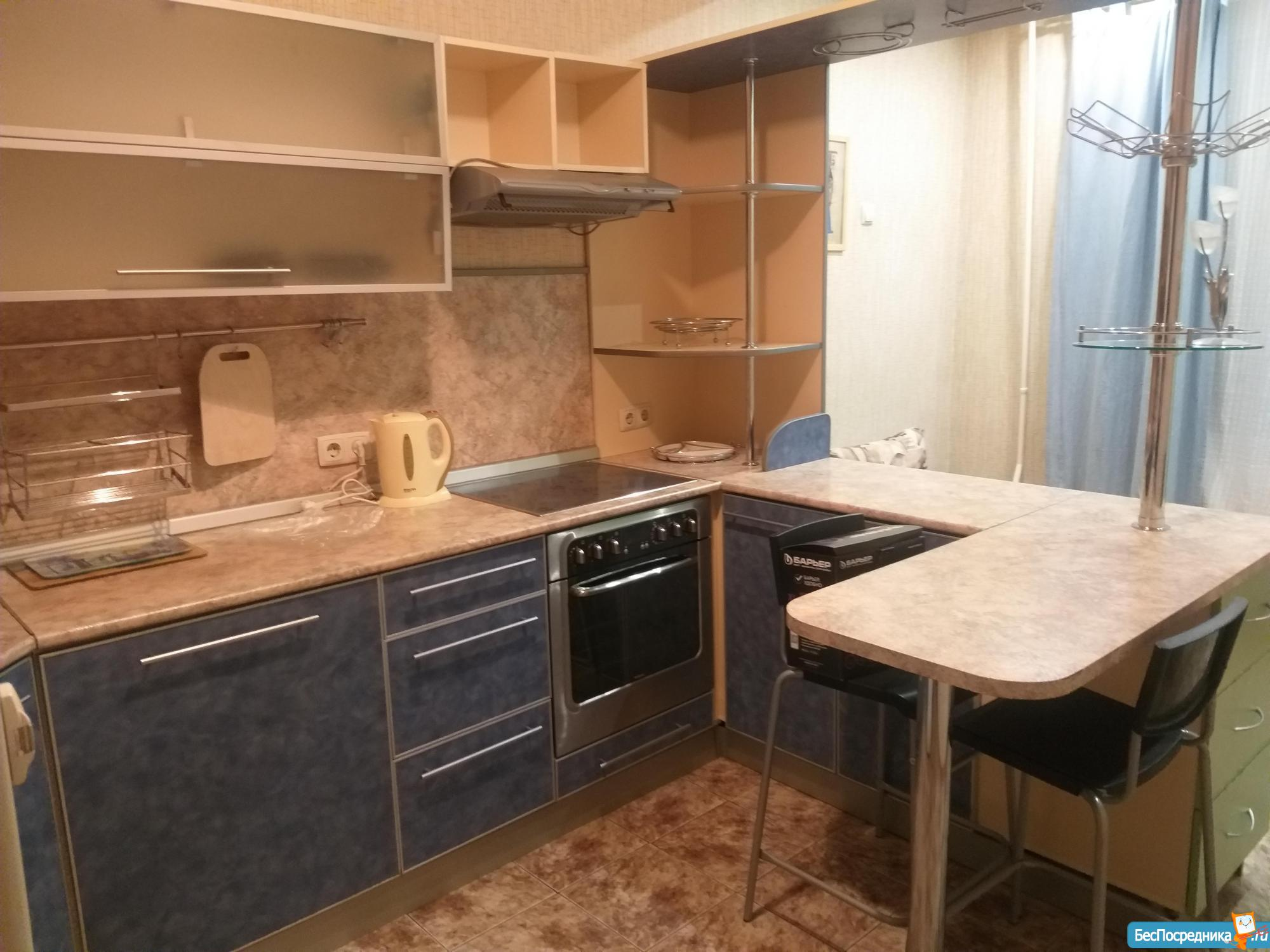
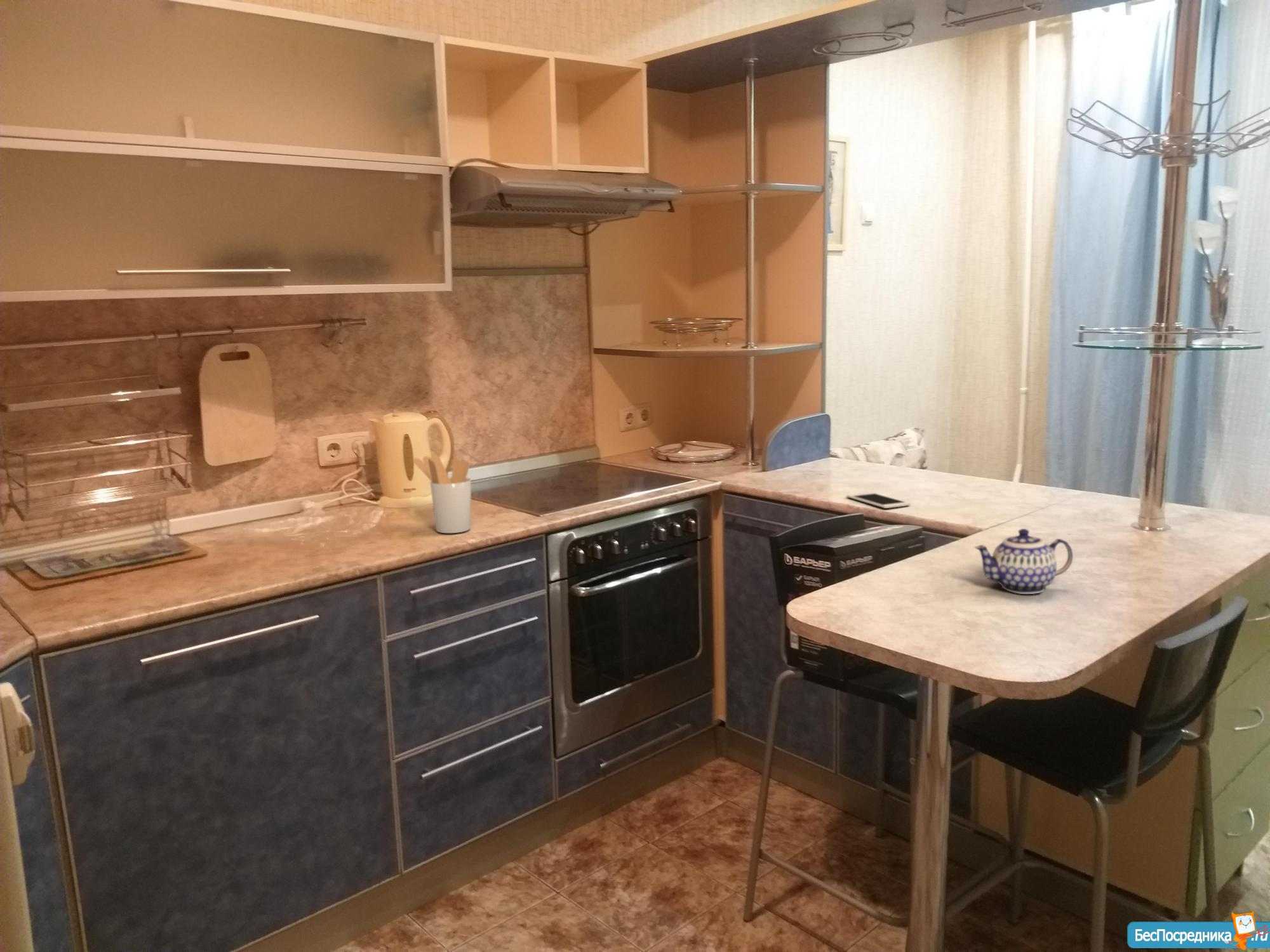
+ cell phone [846,492,911,509]
+ utensil holder [413,454,472,534]
+ teapot [974,528,1074,595]
